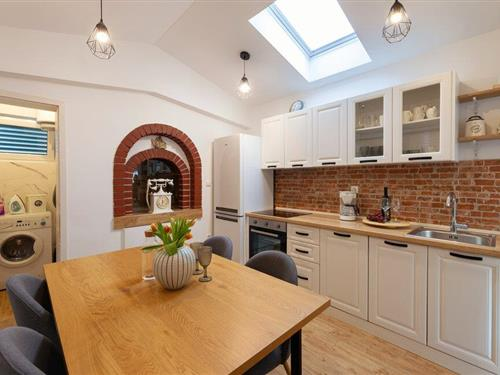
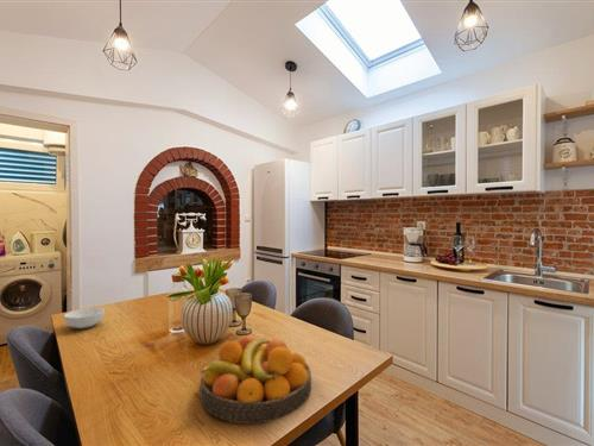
+ cereal bowl [63,307,106,329]
+ fruit bowl [200,334,312,425]
